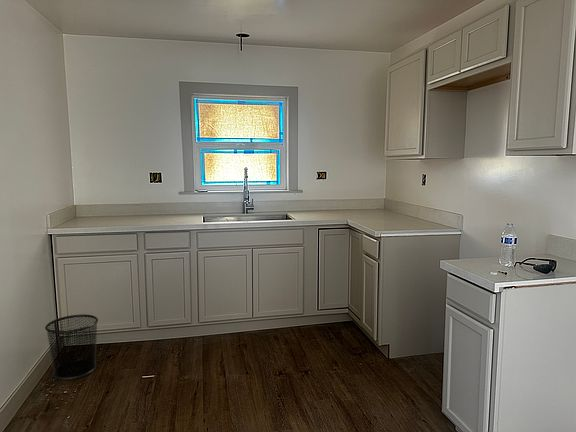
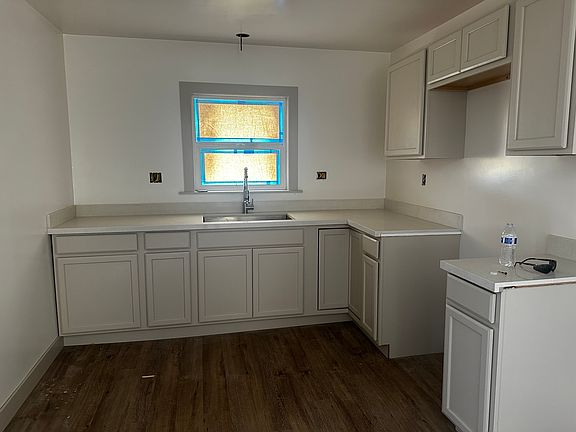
- waste bin [44,313,99,381]
